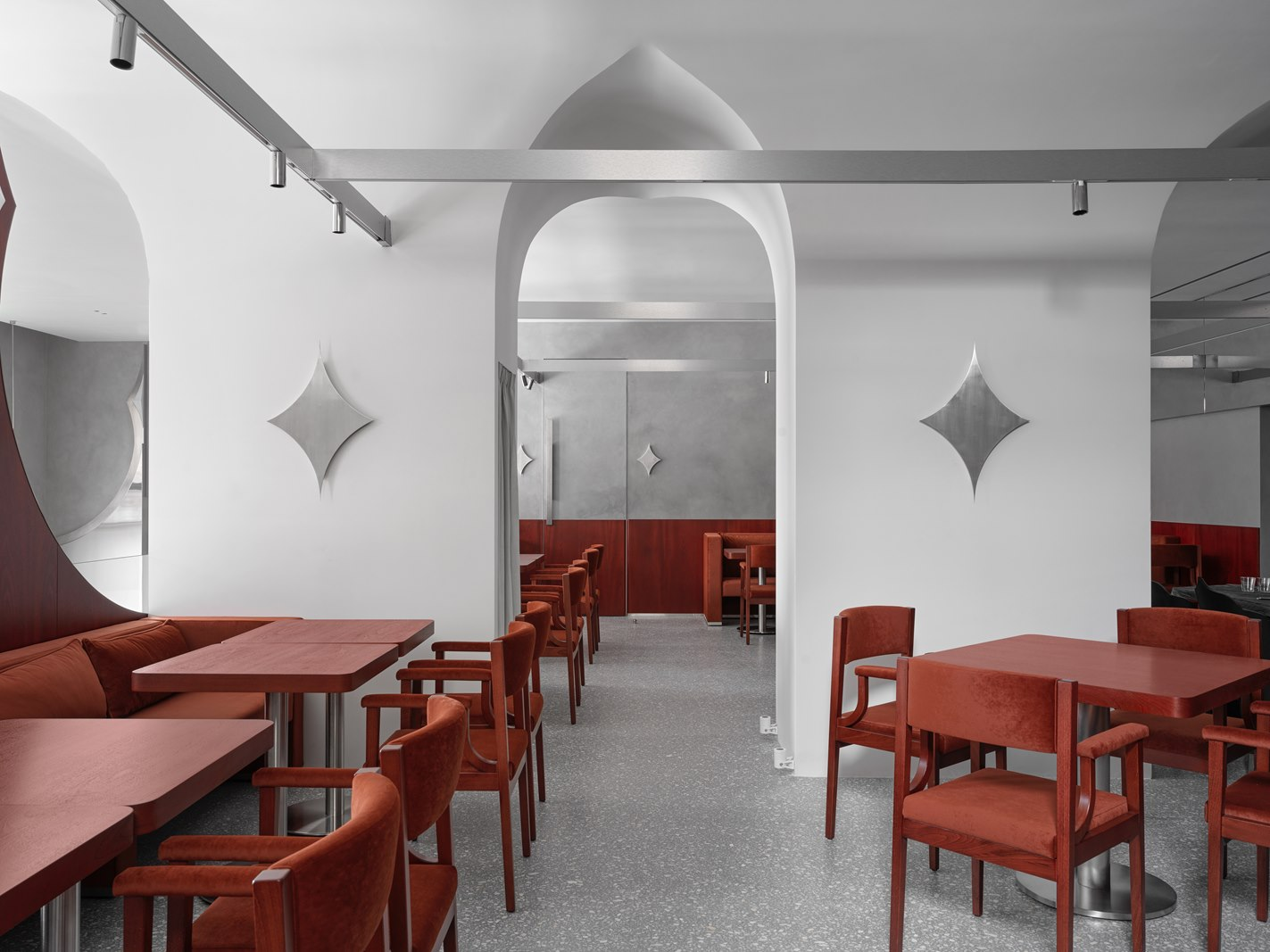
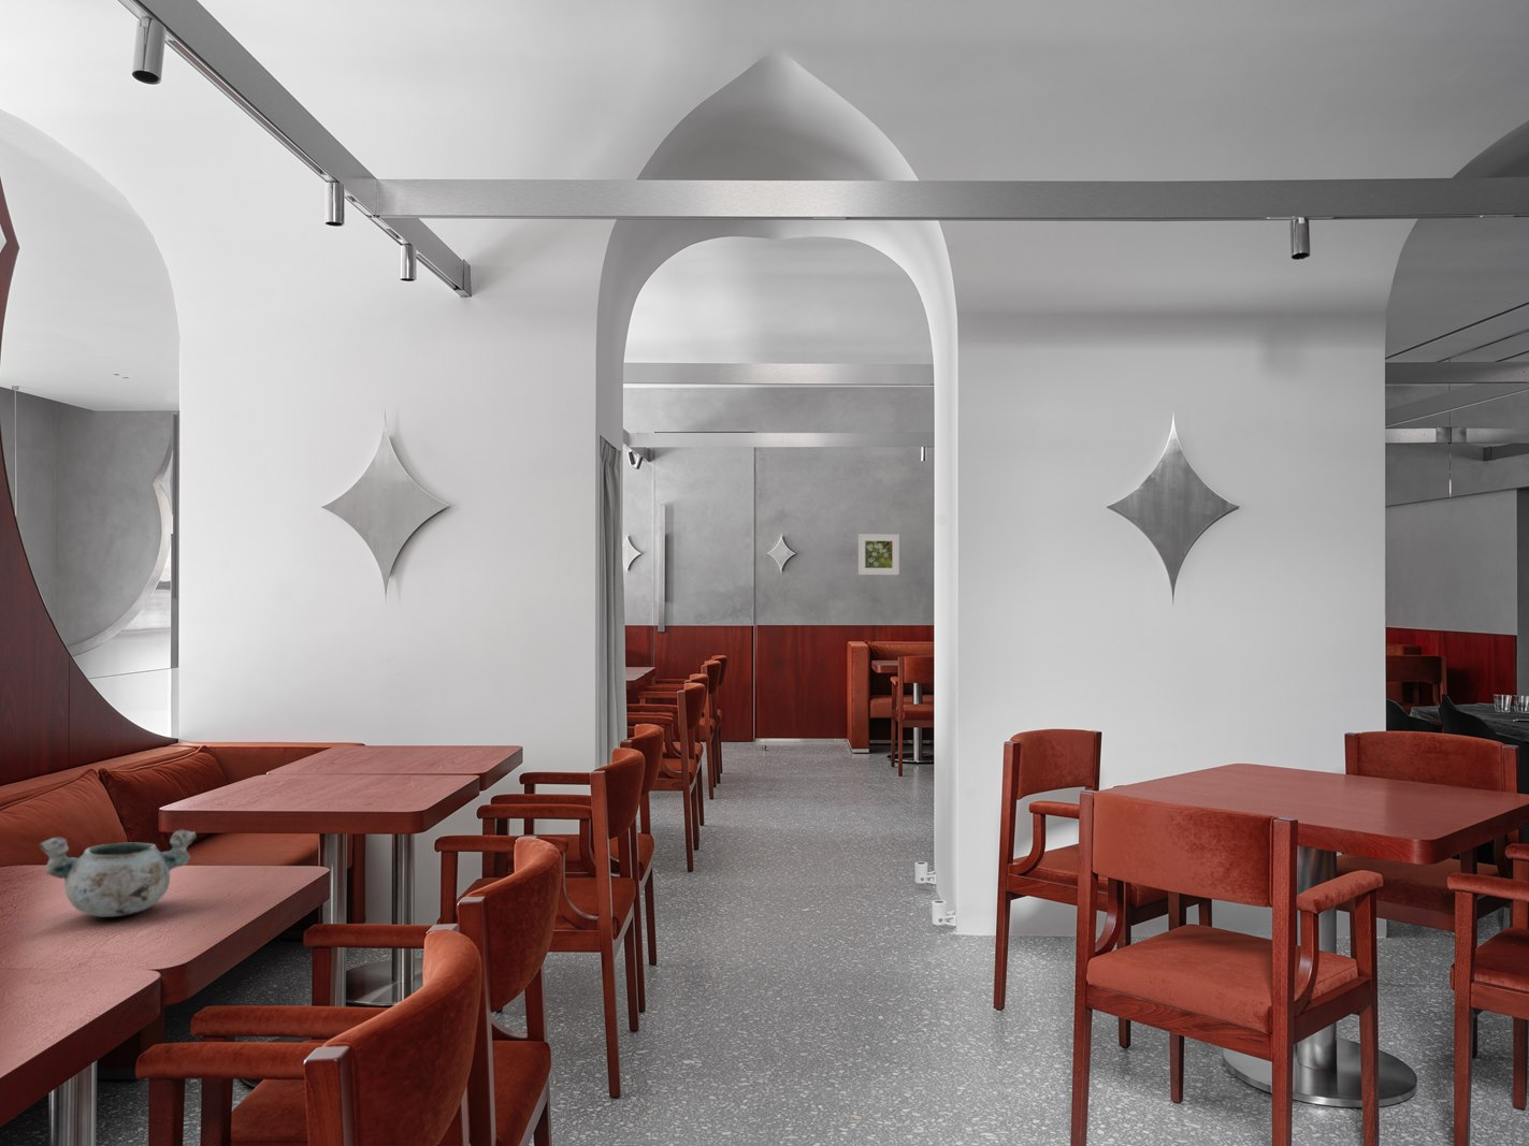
+ decorative bowl [37,828,196,918]
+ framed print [857,533,901,575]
